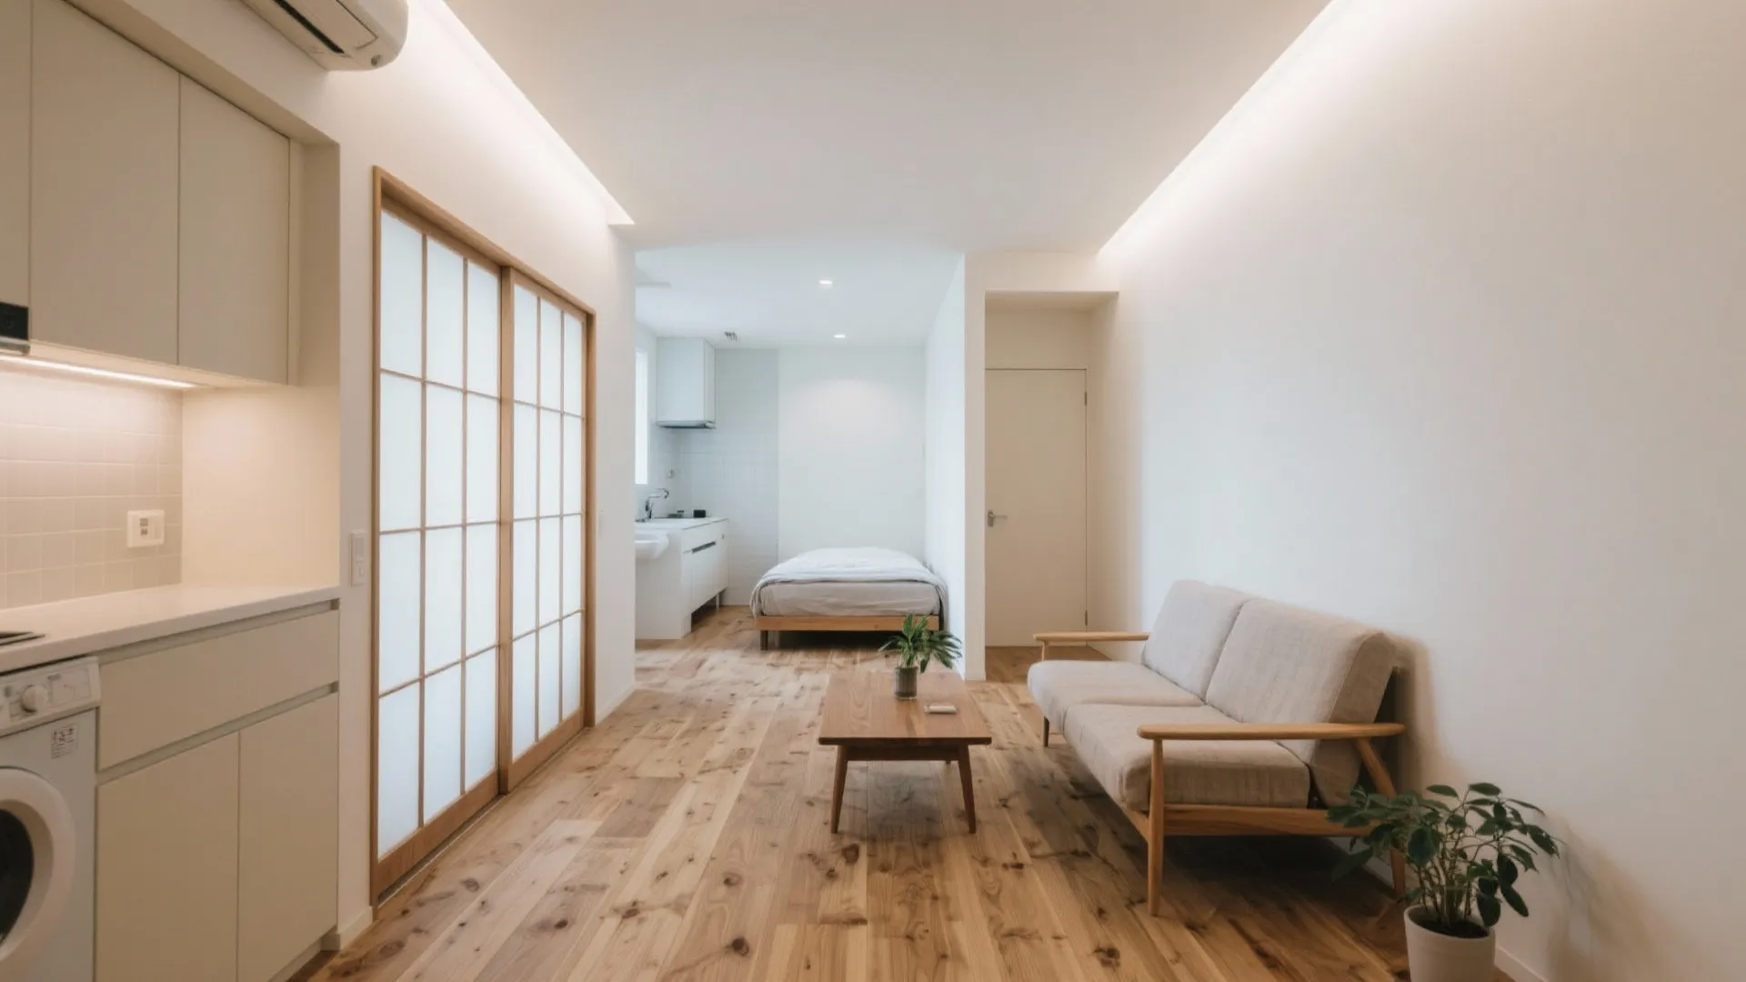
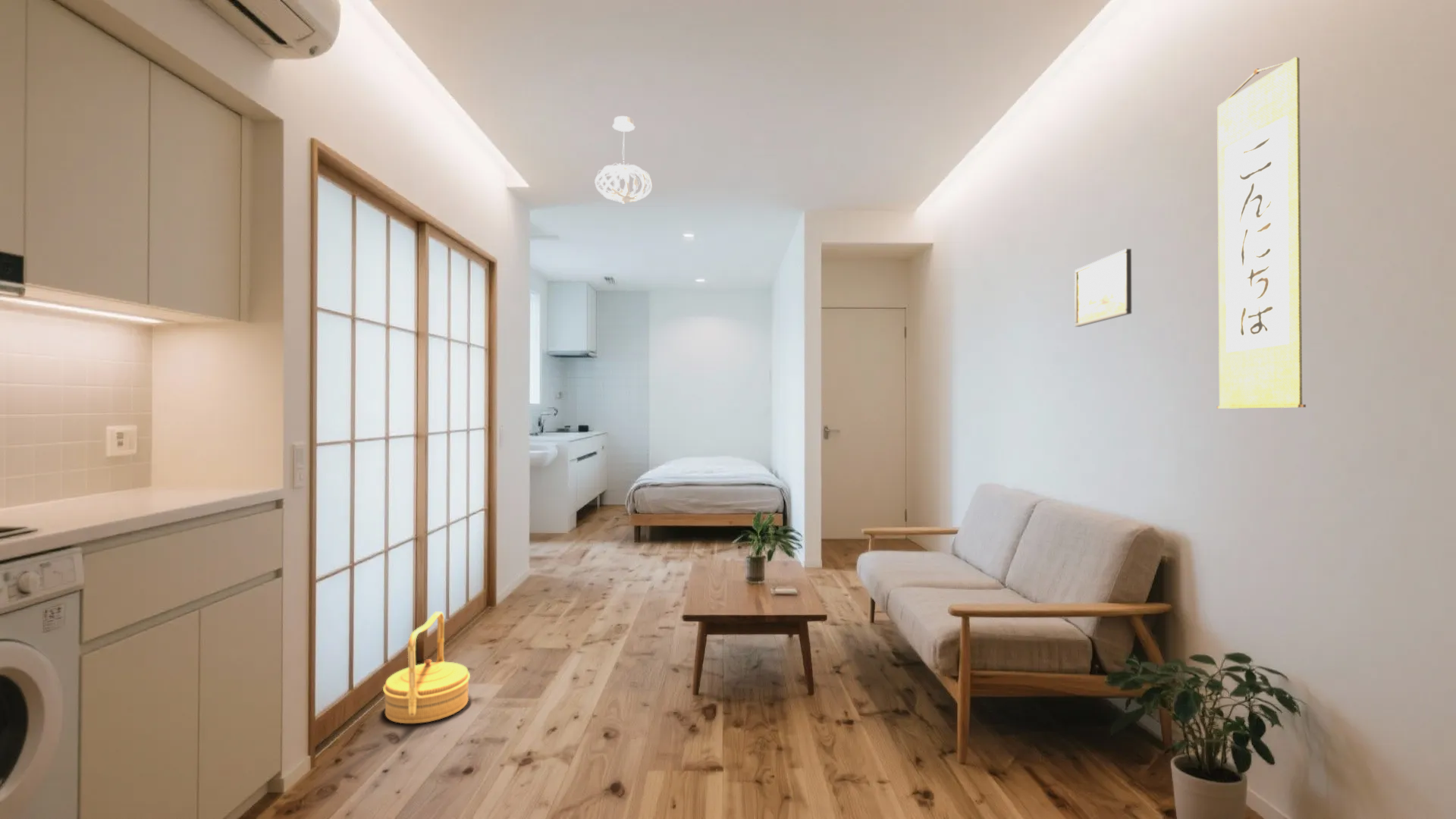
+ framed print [1074,248,1132,328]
+ pendant light [594,115,653,205]
+ basket [382,610,471,724]
+ wall scroll [1216,56,1307,409]
